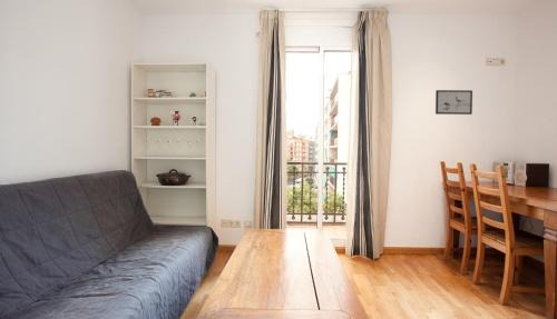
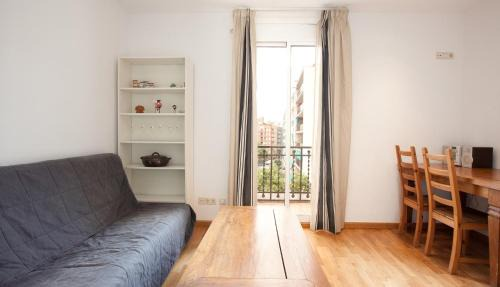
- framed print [434,89,473,116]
